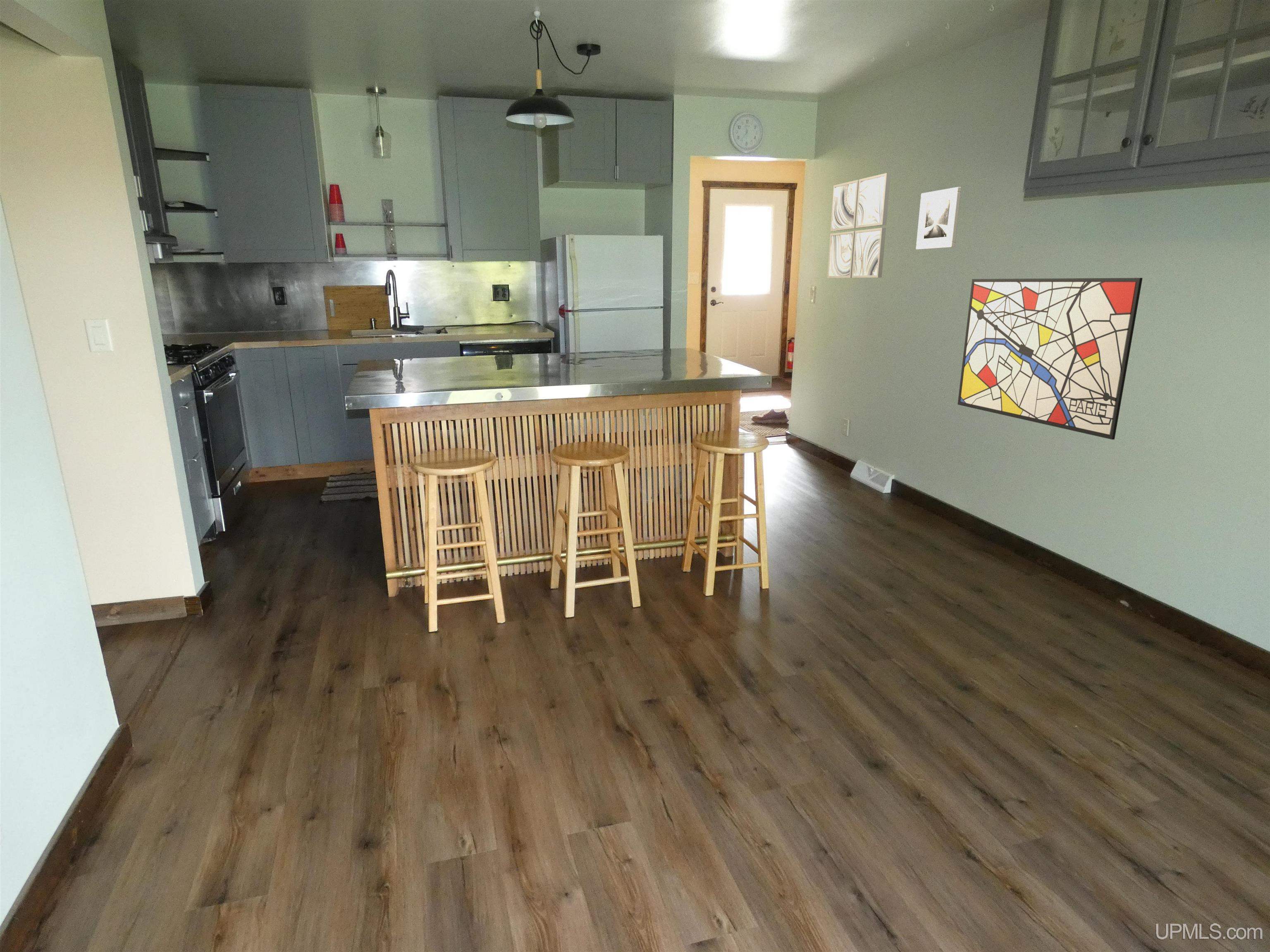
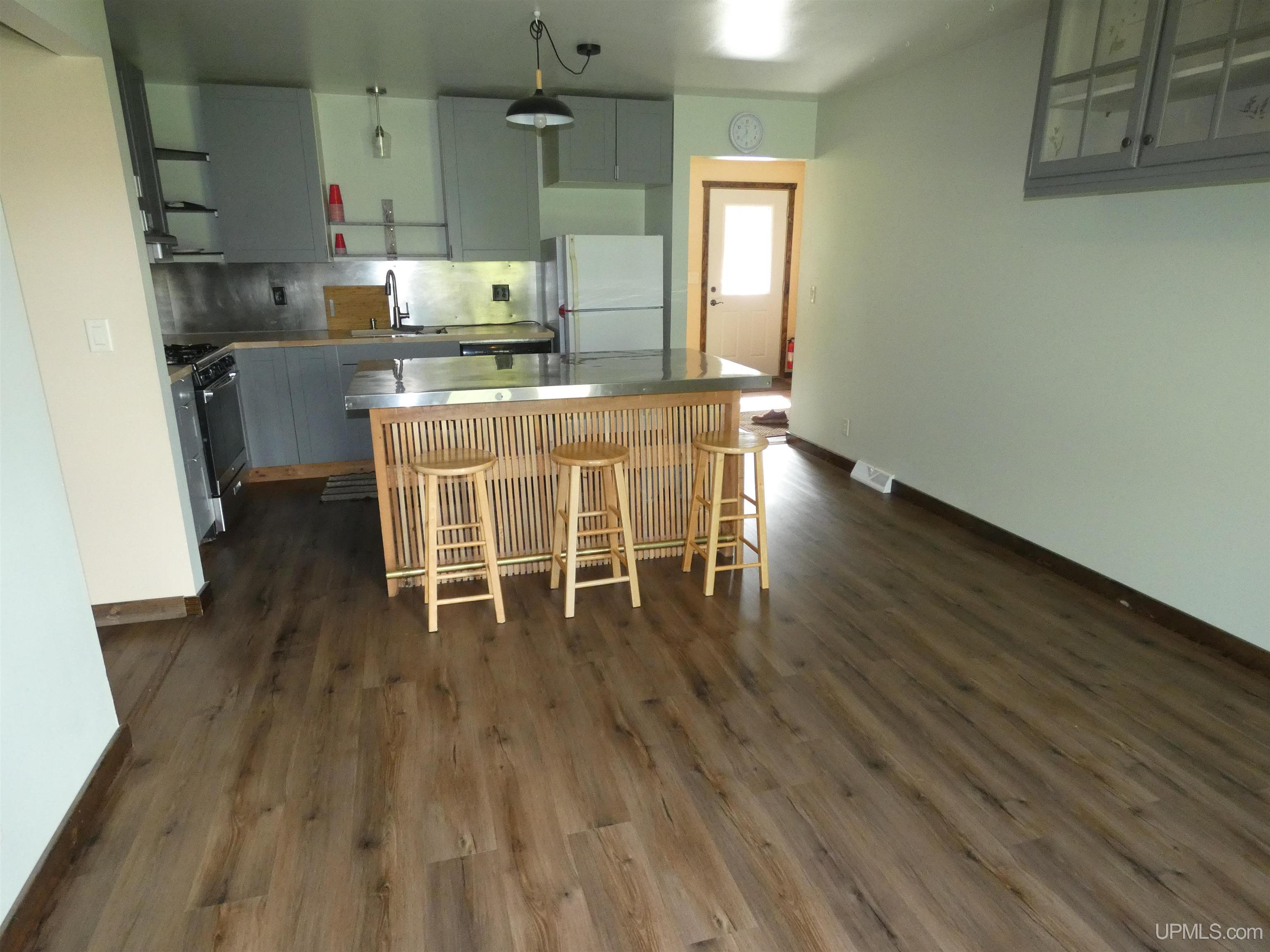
- wall art [827,173,891,278]
- wall art [957,277,1143,440]
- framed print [915,186,962,250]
